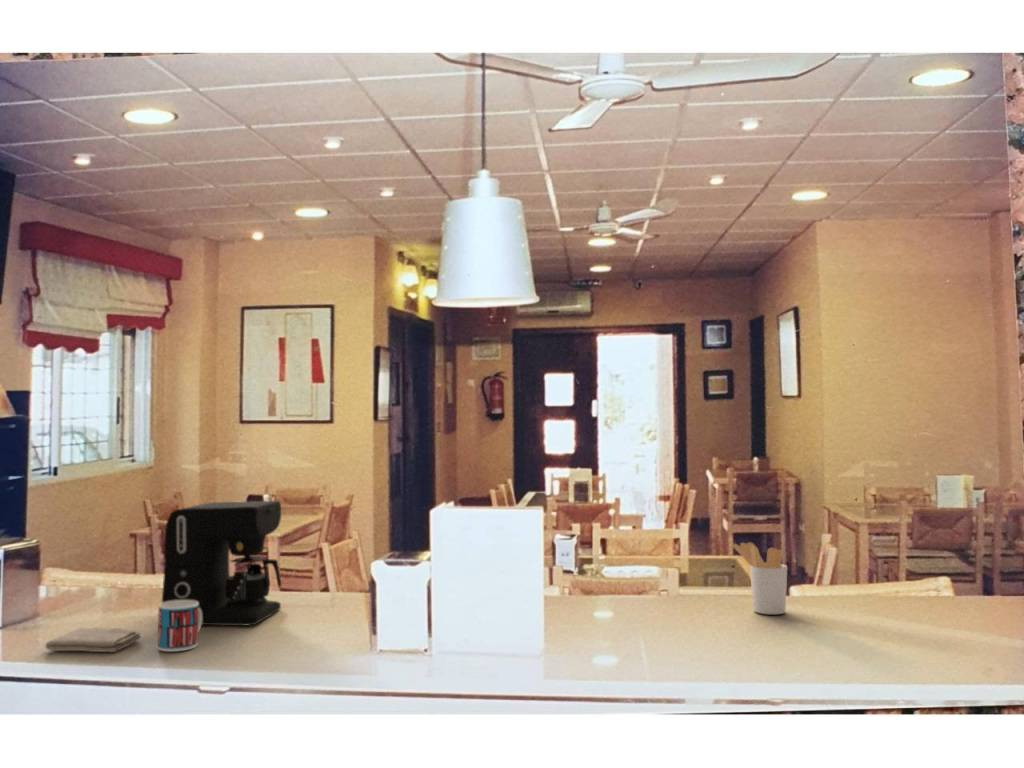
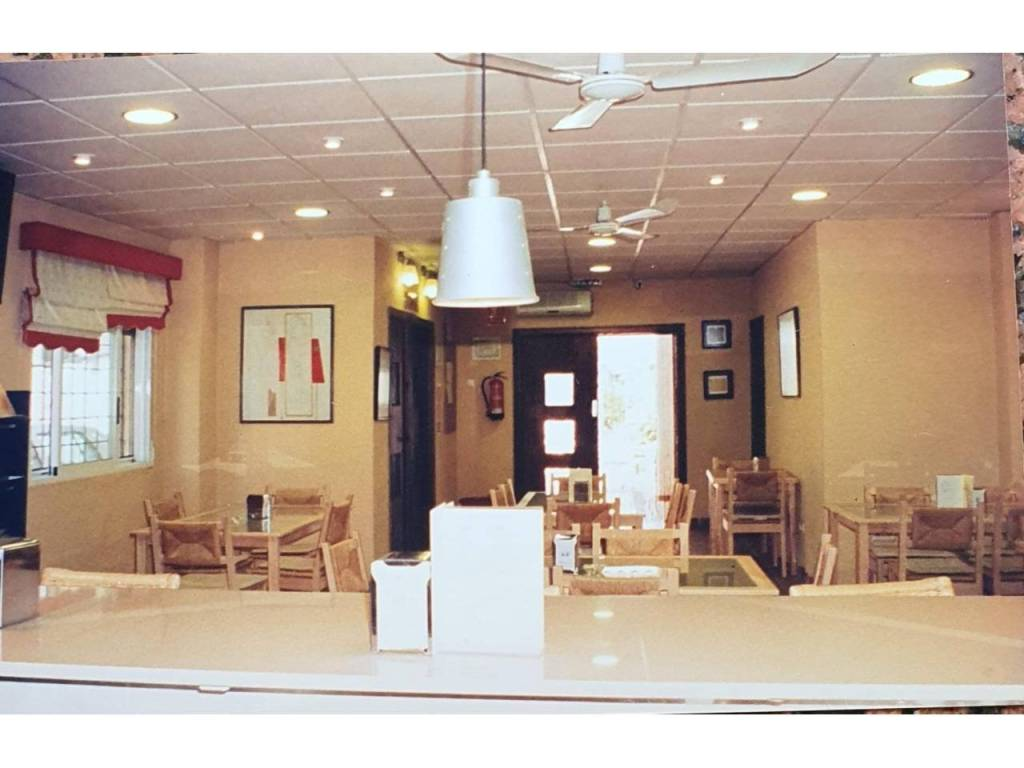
- utensil holder [732,541,788,615]
- mug [157,600,202,652]
- coffee maker [161,500,282,626]
- washcloth [44,627,142,653]
